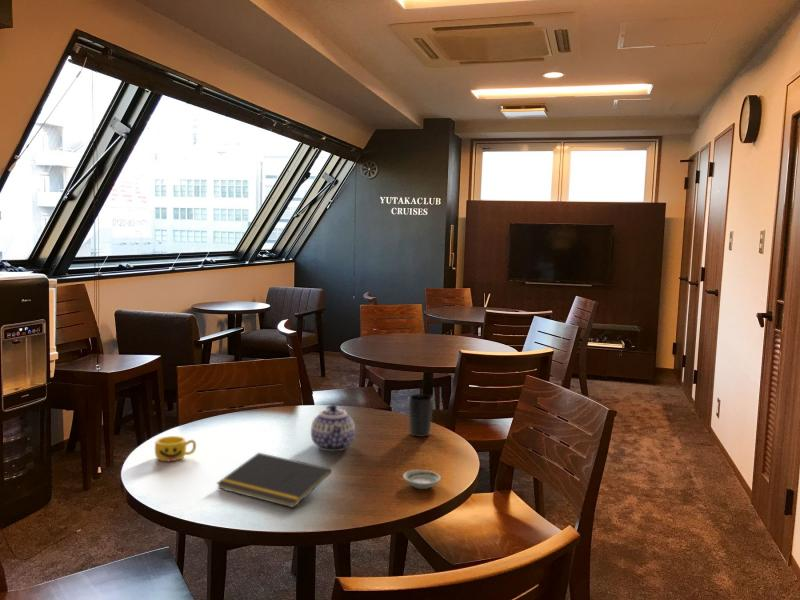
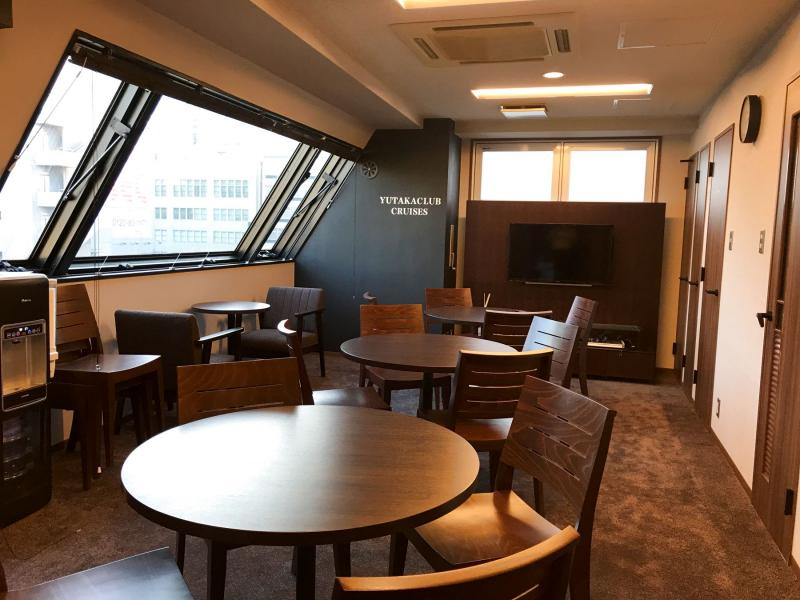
- notepad [215,452,332,509]
- cup [154,435,197,462]
- saucer [402,469,442,490]
- cup [407,393,434,438]
- teapot [310,404,356,452]
